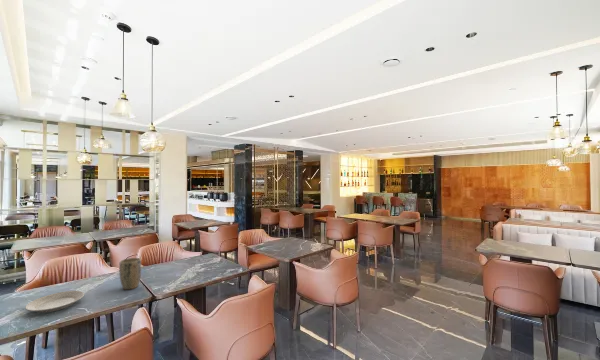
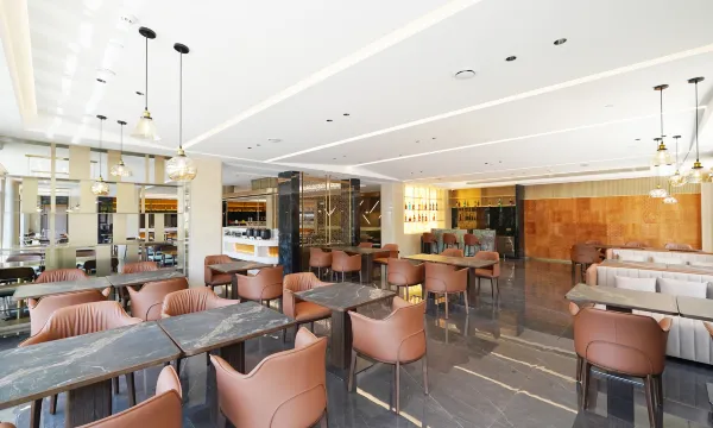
- plate [24,290,85,314]
- plant pot [118,257,142,291]
